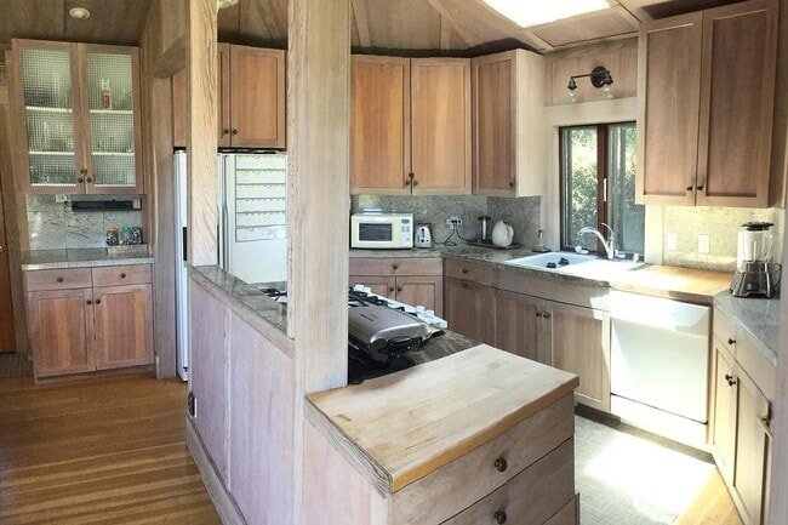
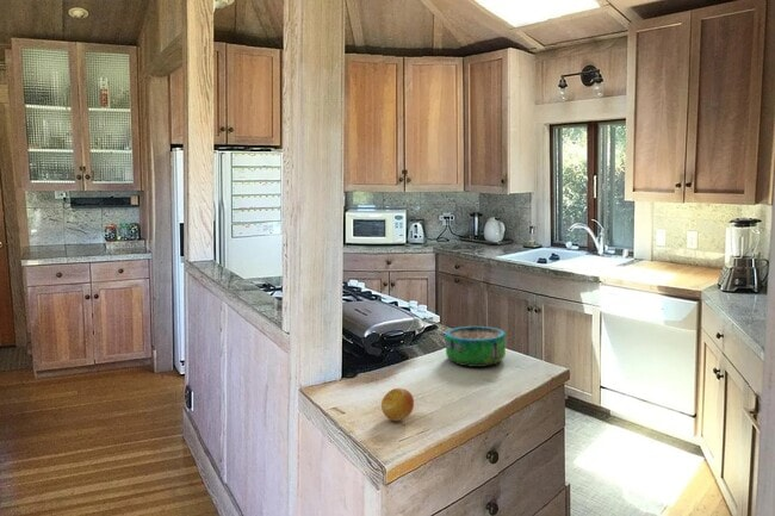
+ fruit [380,387,415,422]
+ decorative bowl [445,325,507,368]
